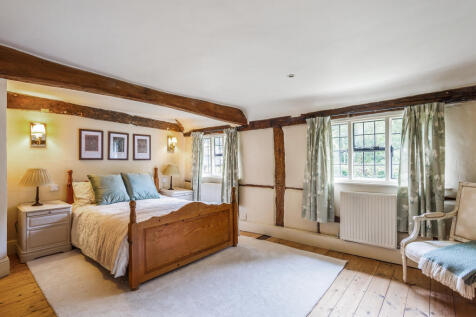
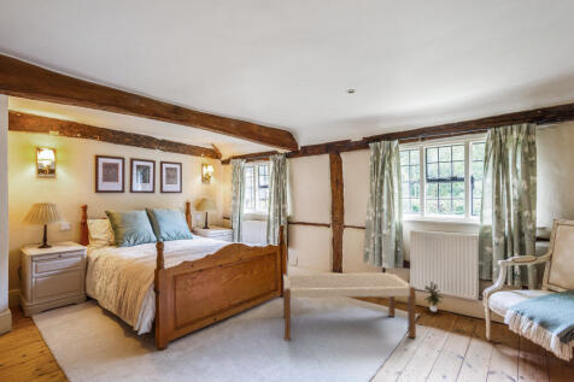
+ bench [282,271,417,341]
+ potted plant [423,281,445,313]
